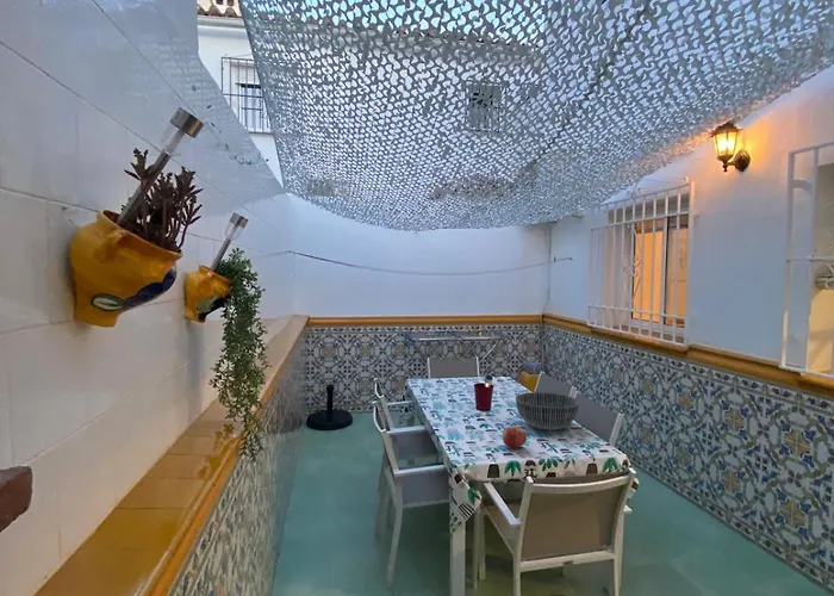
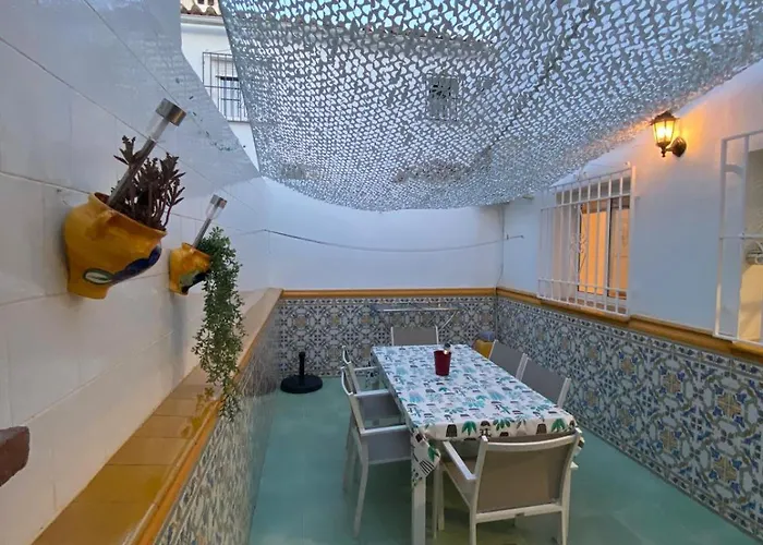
- fruit [502,426,528,449]
- bowl [515,391,580,432]
